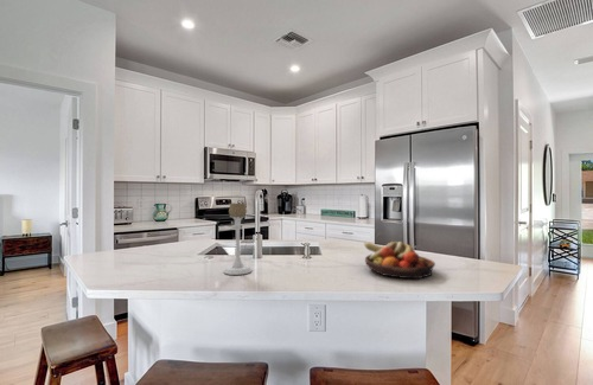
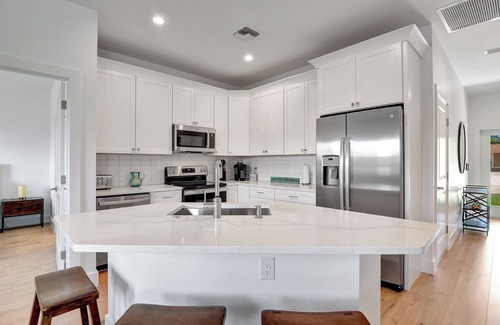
- fruit bowl [363,240,436,280]
- candle holder [223,203,253,276]
